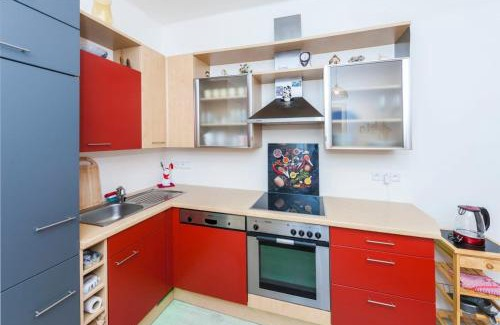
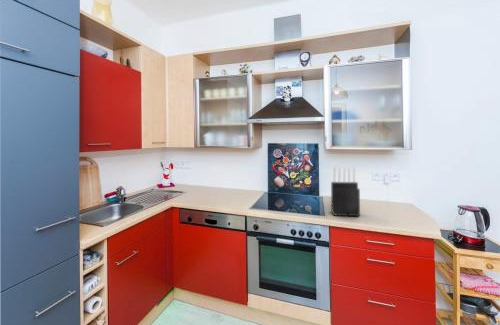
+ knife block [330,166,361,218]
